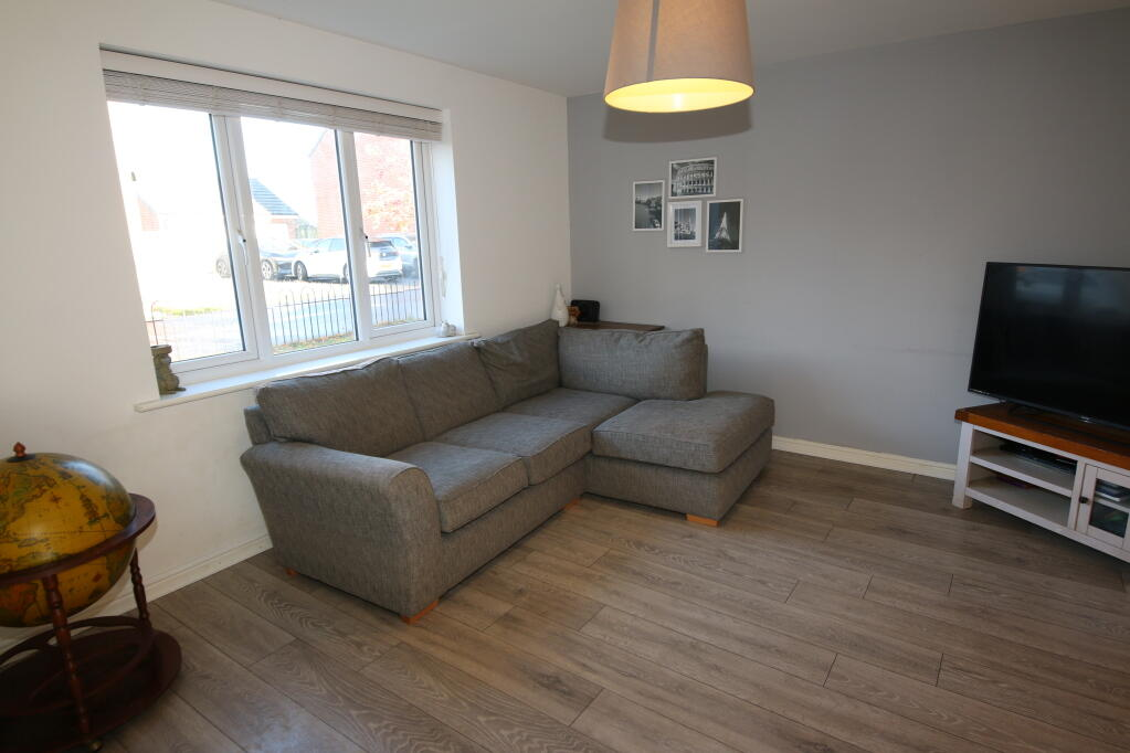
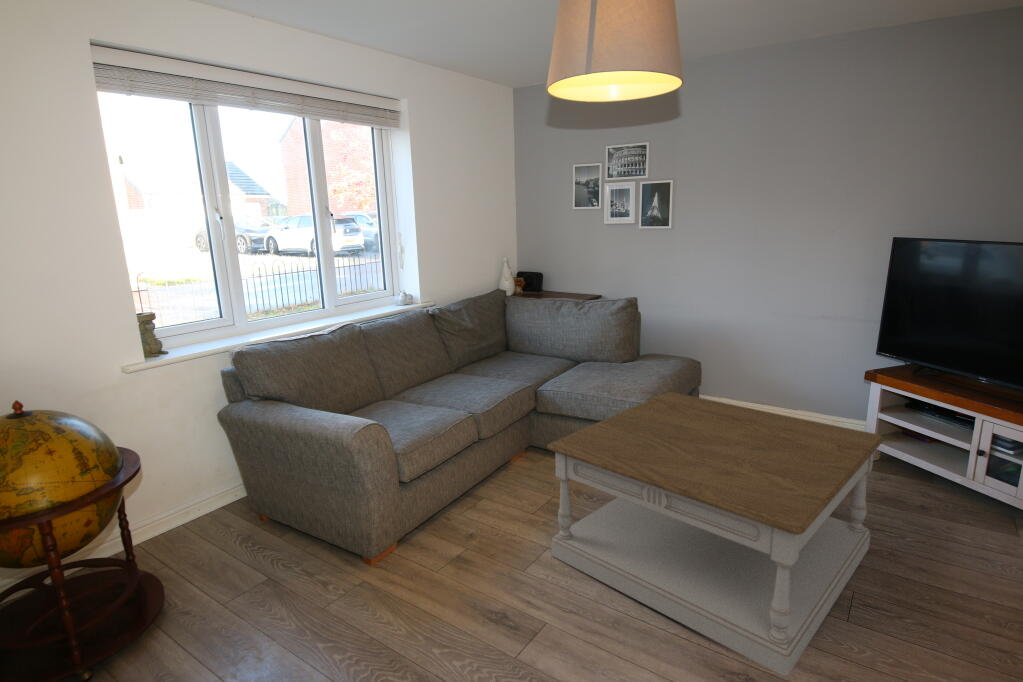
+ coffee table [546,391,885,677]
